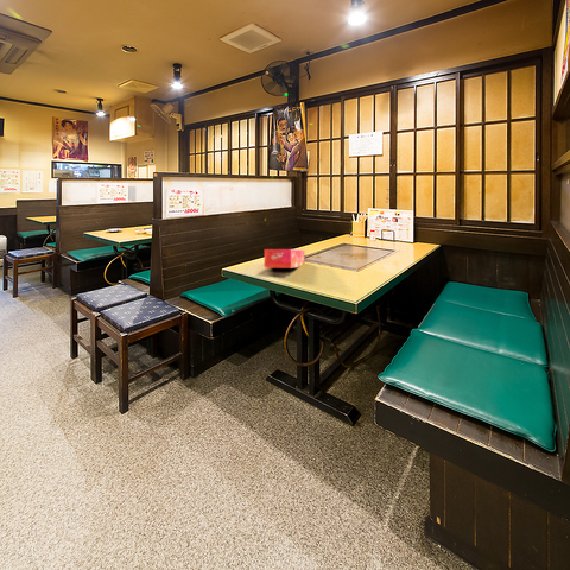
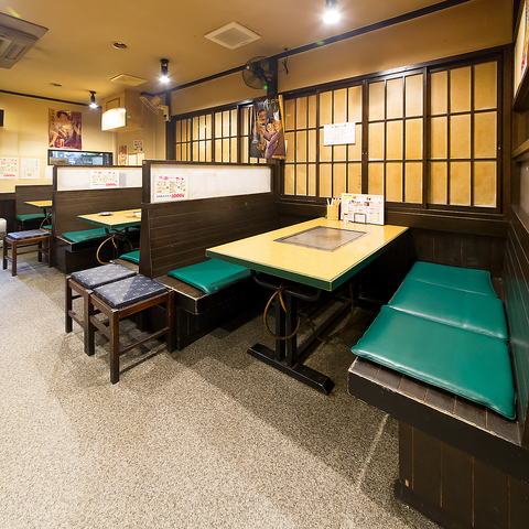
- tissue box [264,248,305,270]
